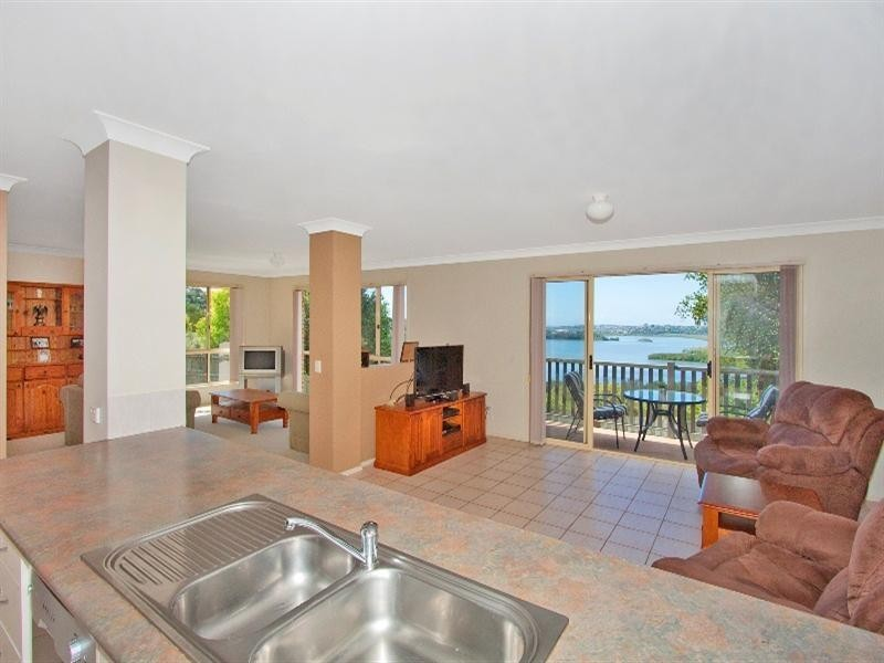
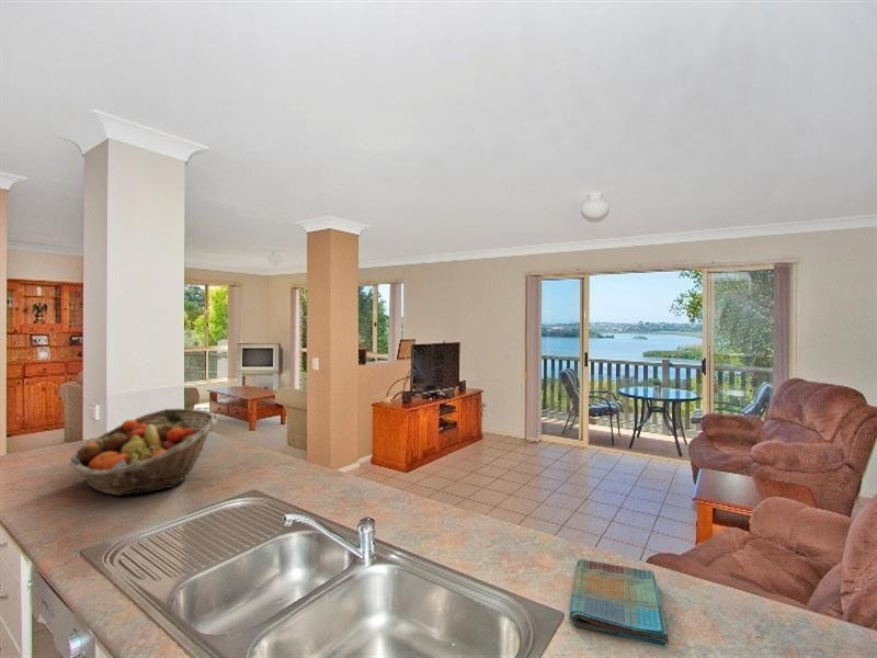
+ fruit basket [69,407,218,497]
+ dish towel [569,557,670,648]
